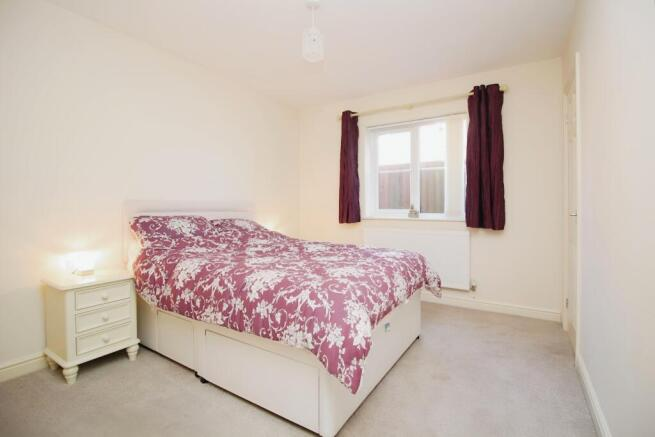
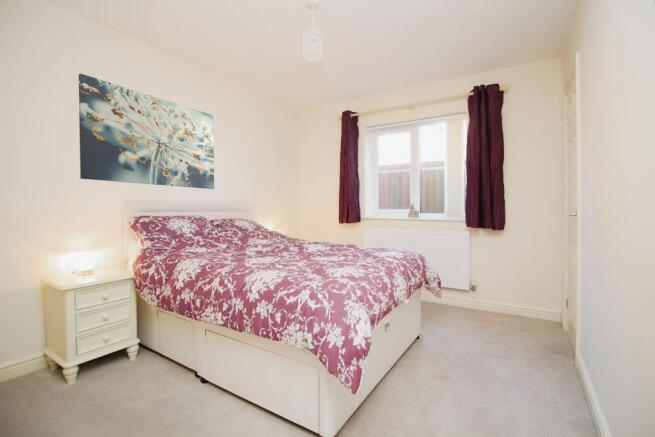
+ wall art [78,73,215,190]
